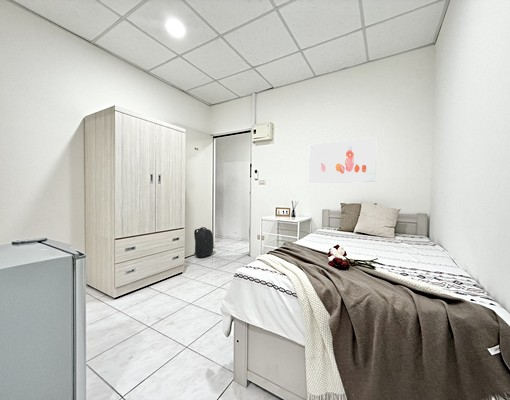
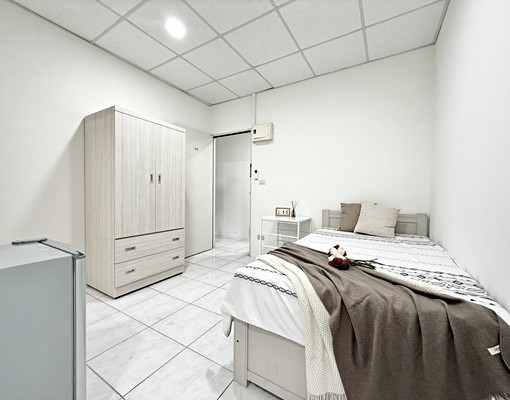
- backpack [193,226,214,258]
- wall art [308,136,377,184]
